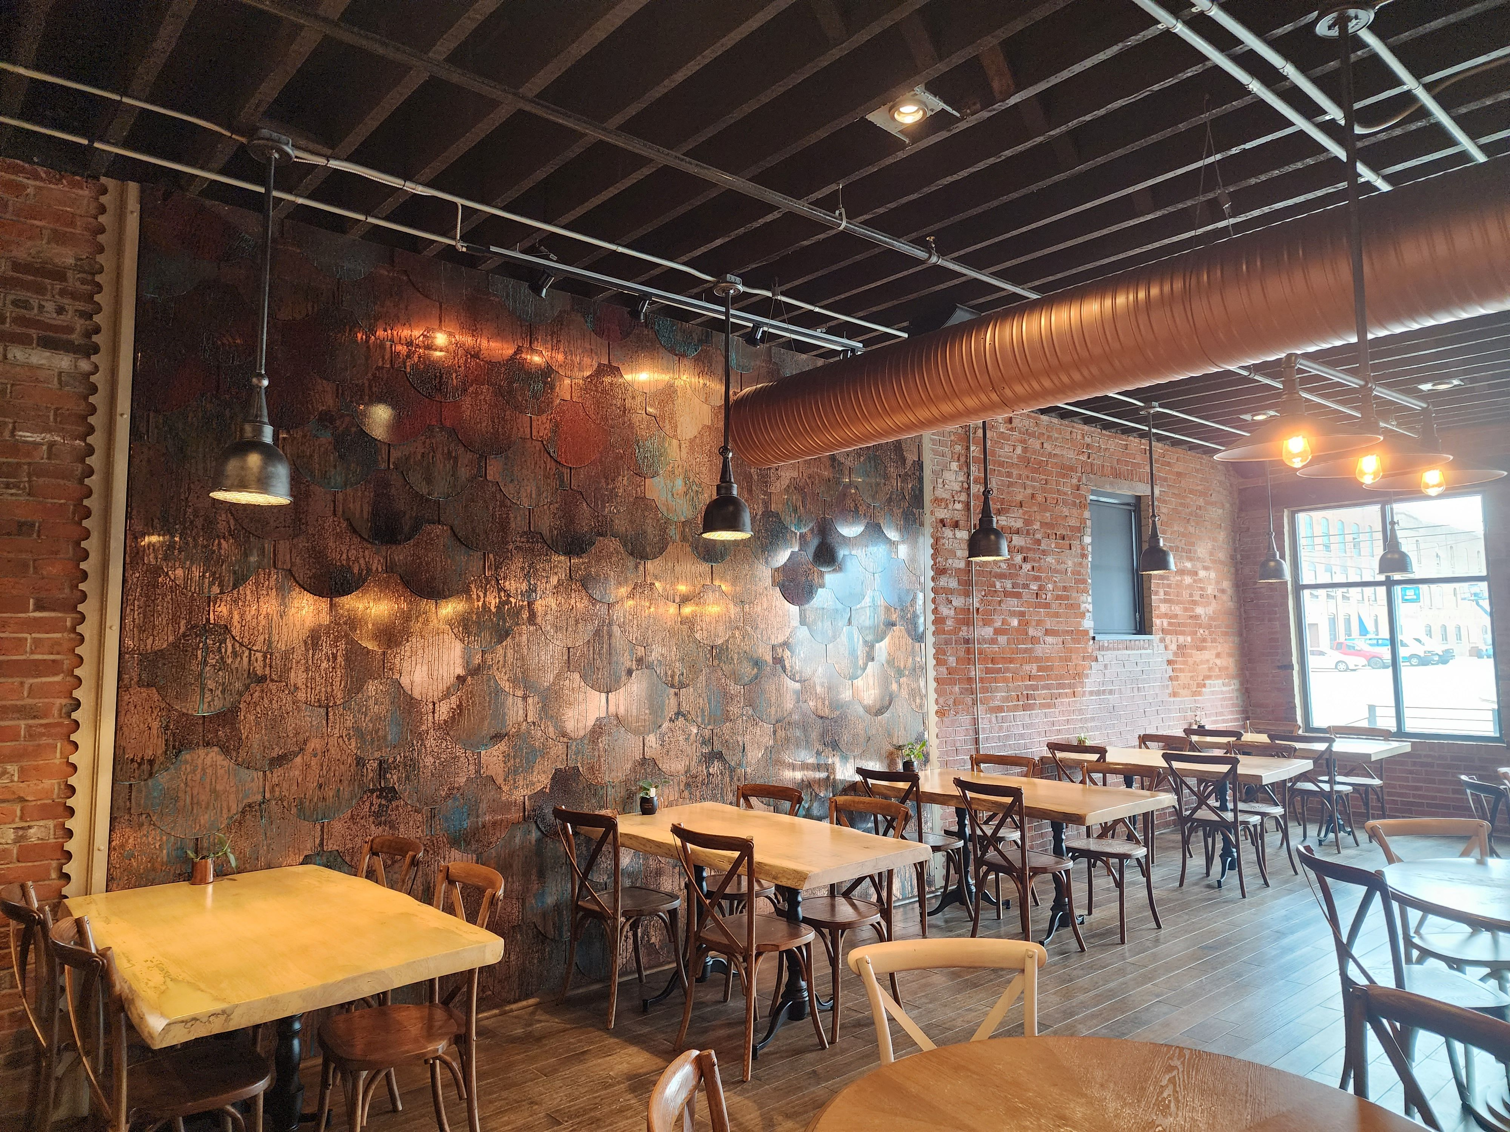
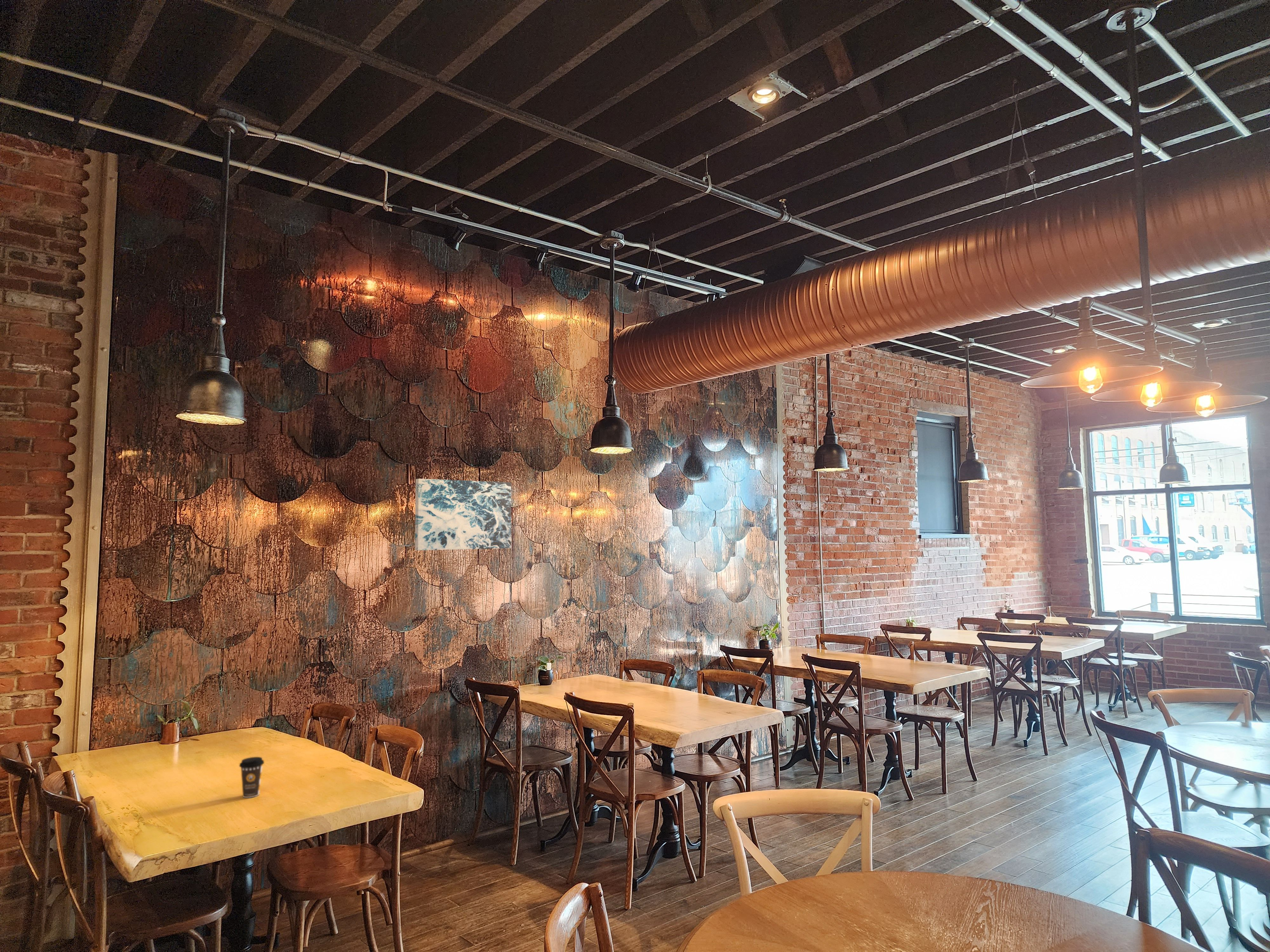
+ wall art [415,478,511,551]
+ coffee cup [239,757,264,798]
